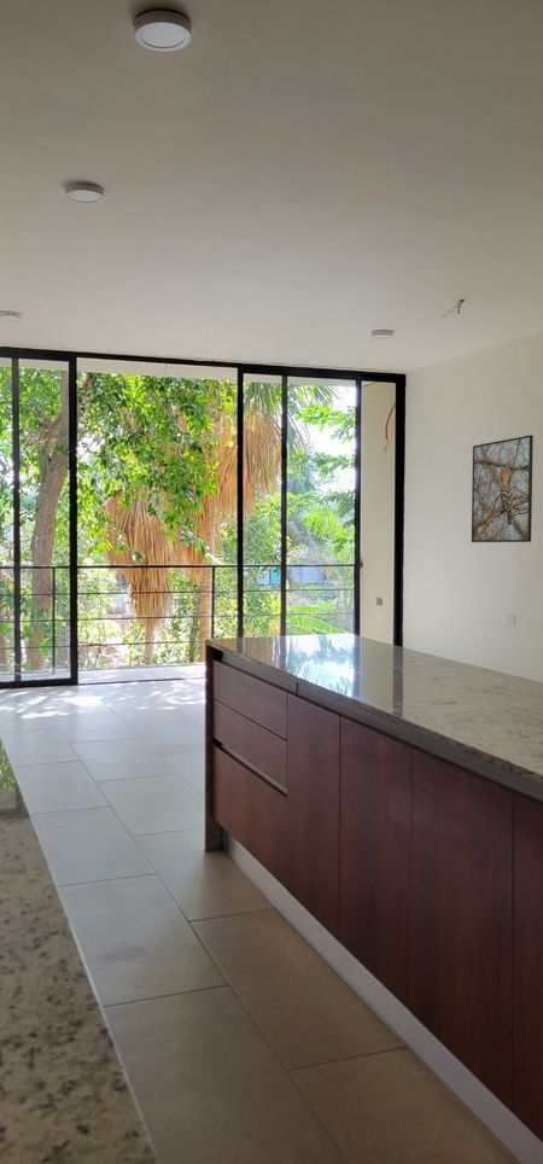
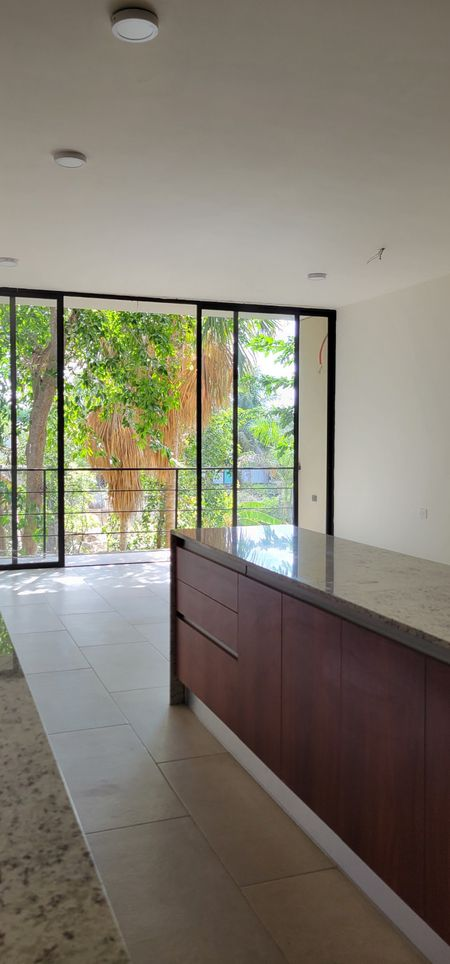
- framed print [471,433,535,543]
